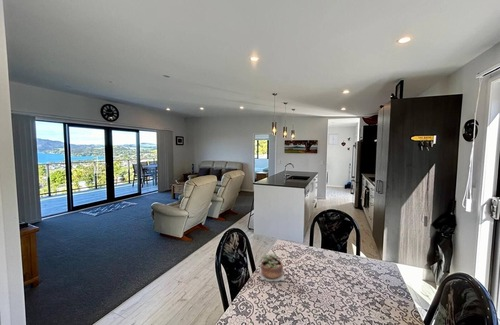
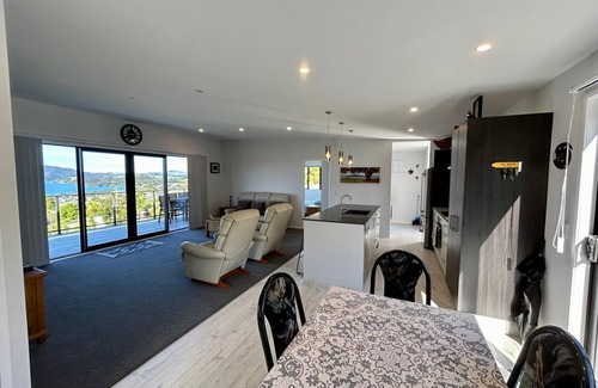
- succulent plant [258,253,285,283]
